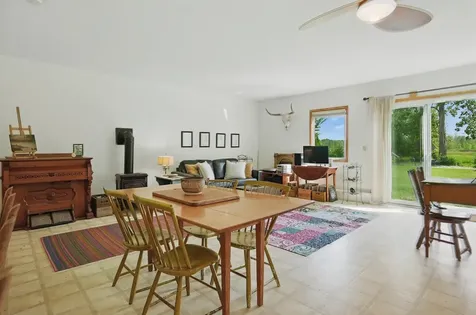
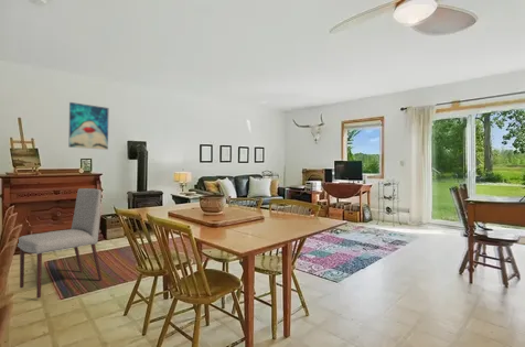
+ wall art [68,101,109,151]
+ chair [17,187,104,300]
